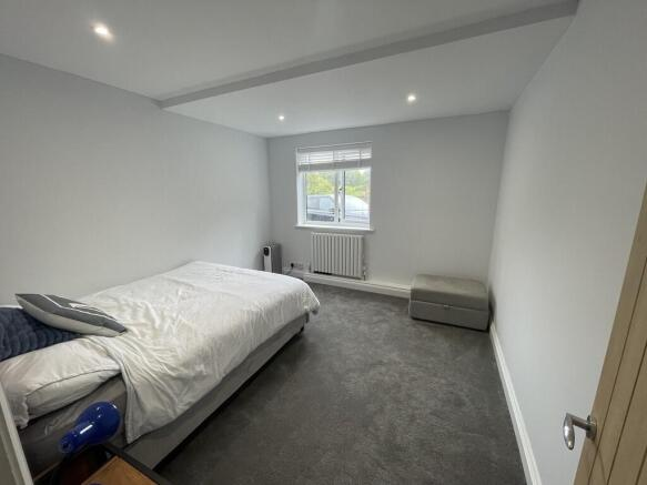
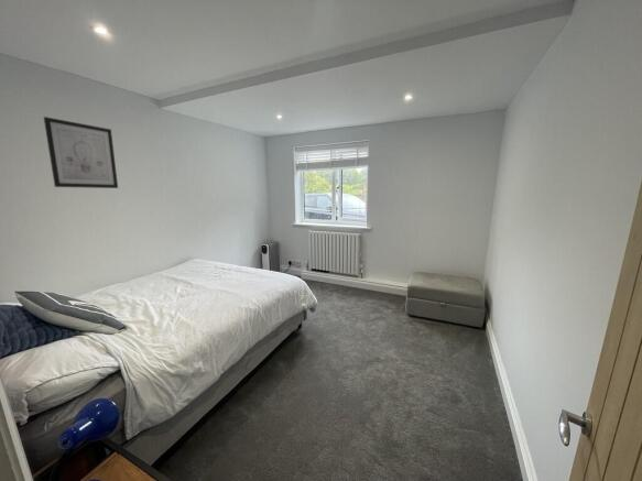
+ wall art [43,116,119,189]
